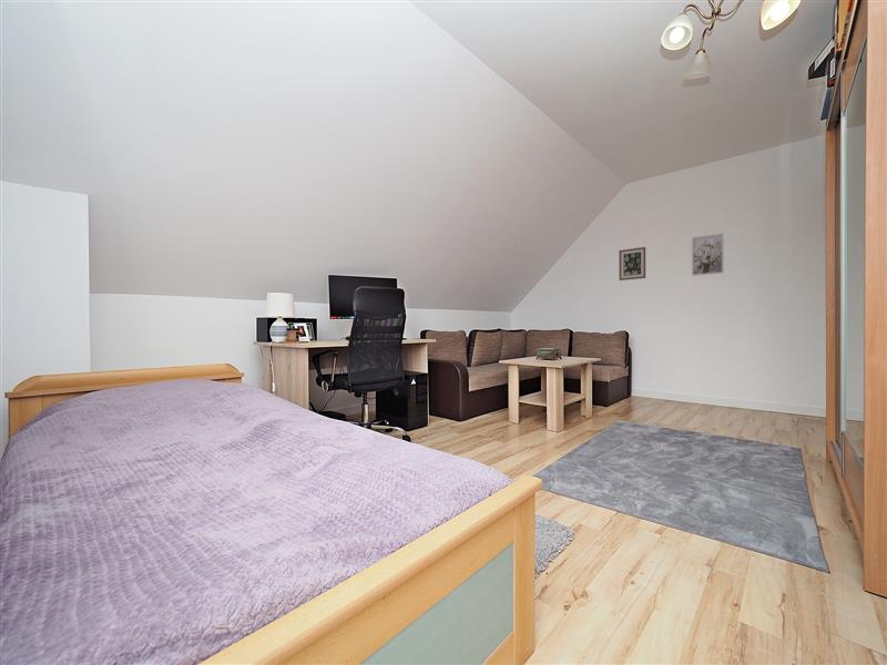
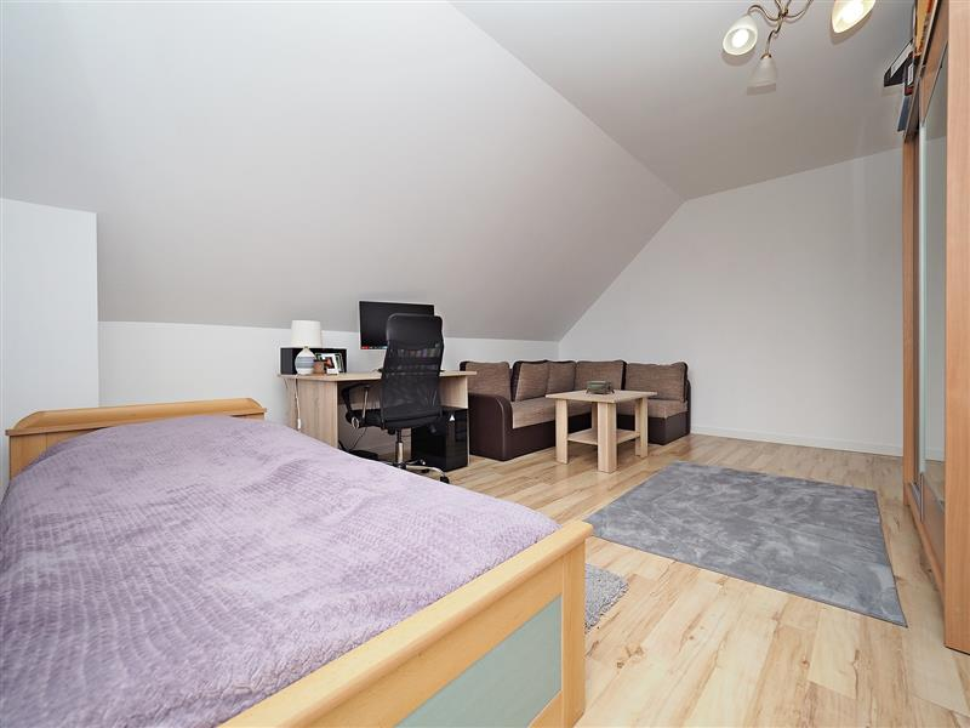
- wall art [618,246,646,282]
- wall art [691,233,725,277]
